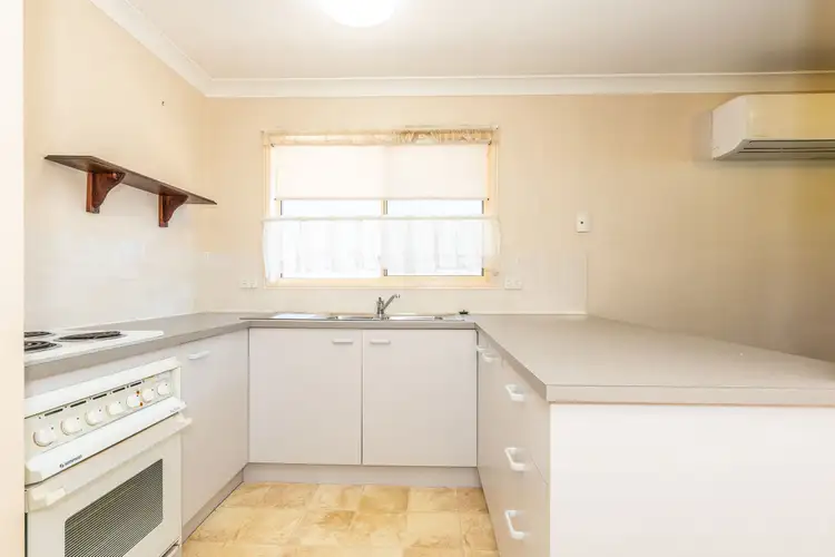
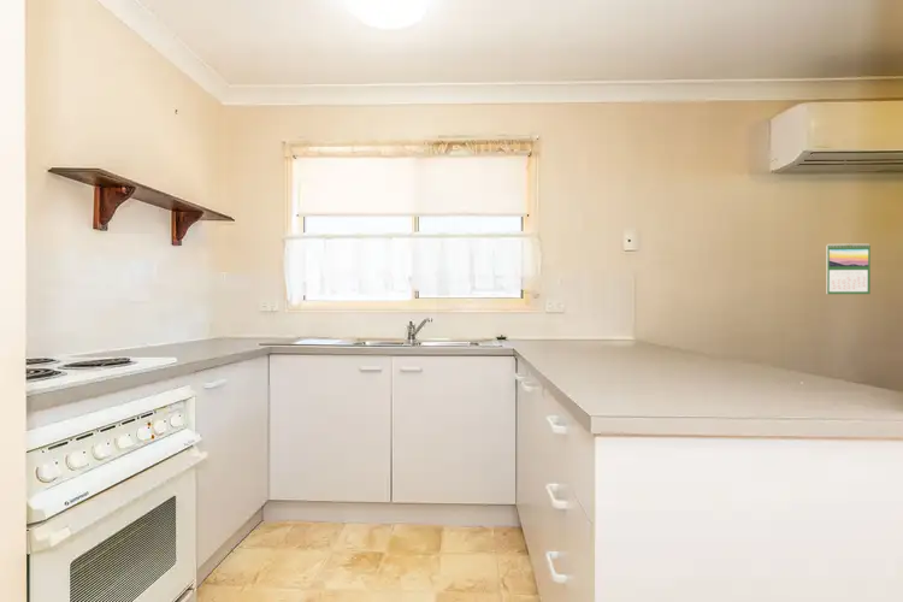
+ calendar [826,242,872,295]
